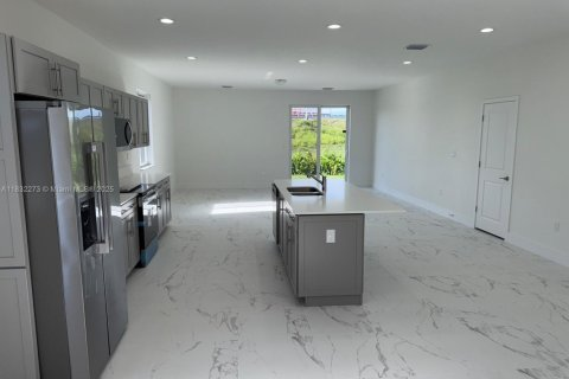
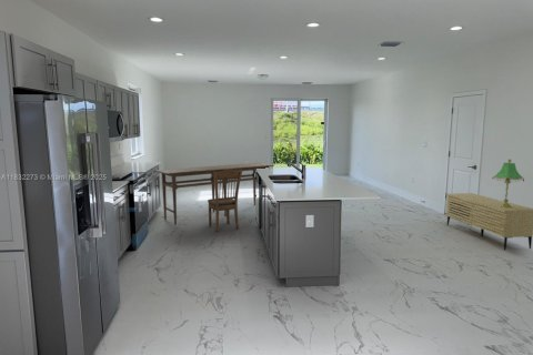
+ dining chair [207,169,243,233]
+ dining table [153,162,275,226]
+ table lamp [491,159,525,207]
+ sideboard [444,192,533,251]
